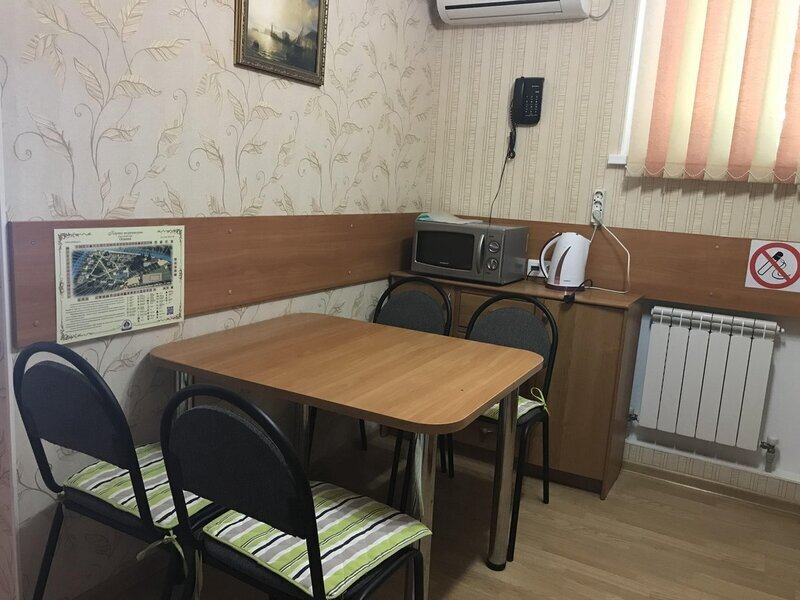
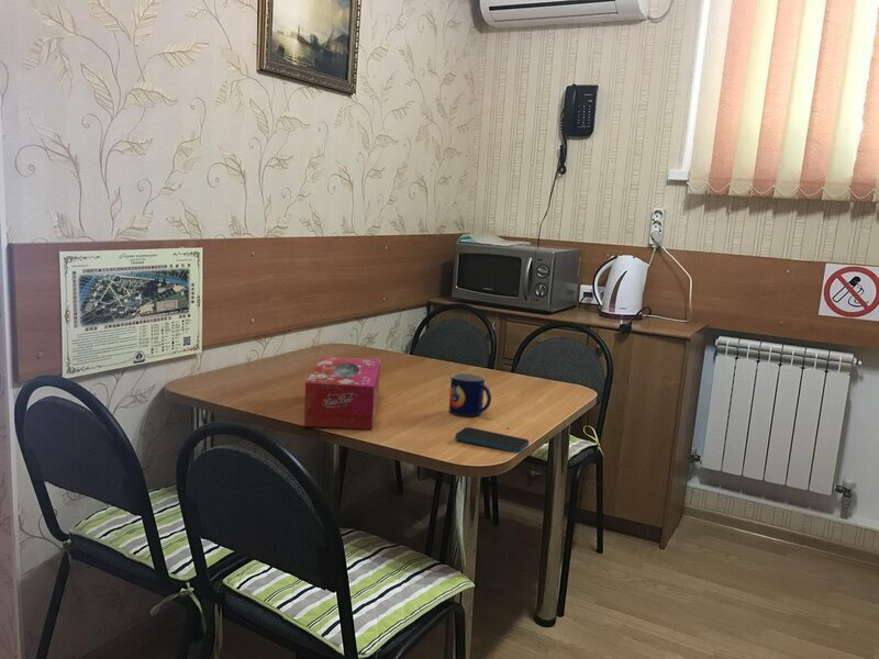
+ tissue box [303,356,381,431]
+ smartphone [454,426,530,454]
+ mug [448,372,492,417]
